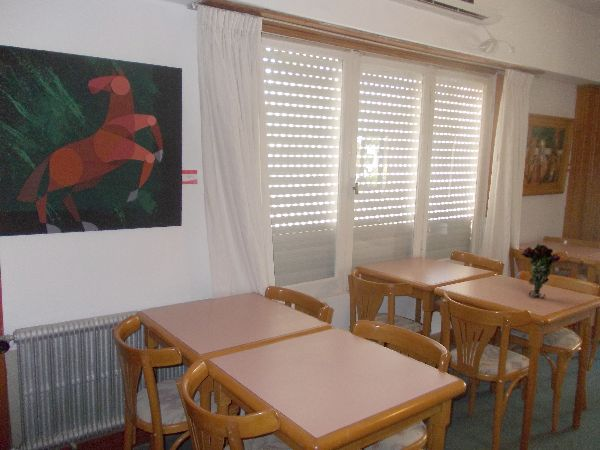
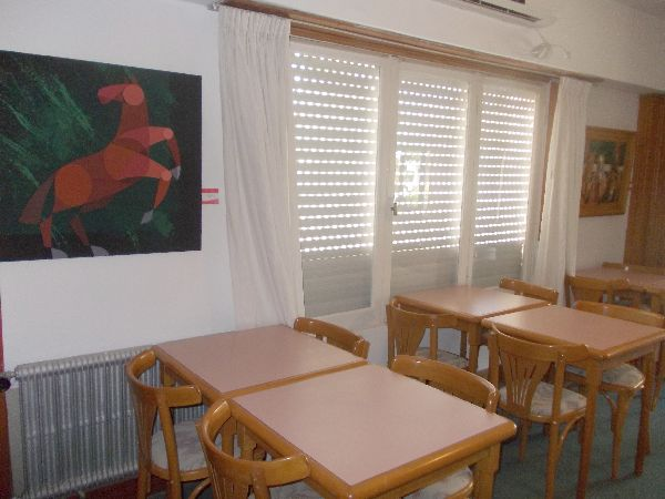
- flower [520,242,562,299]
